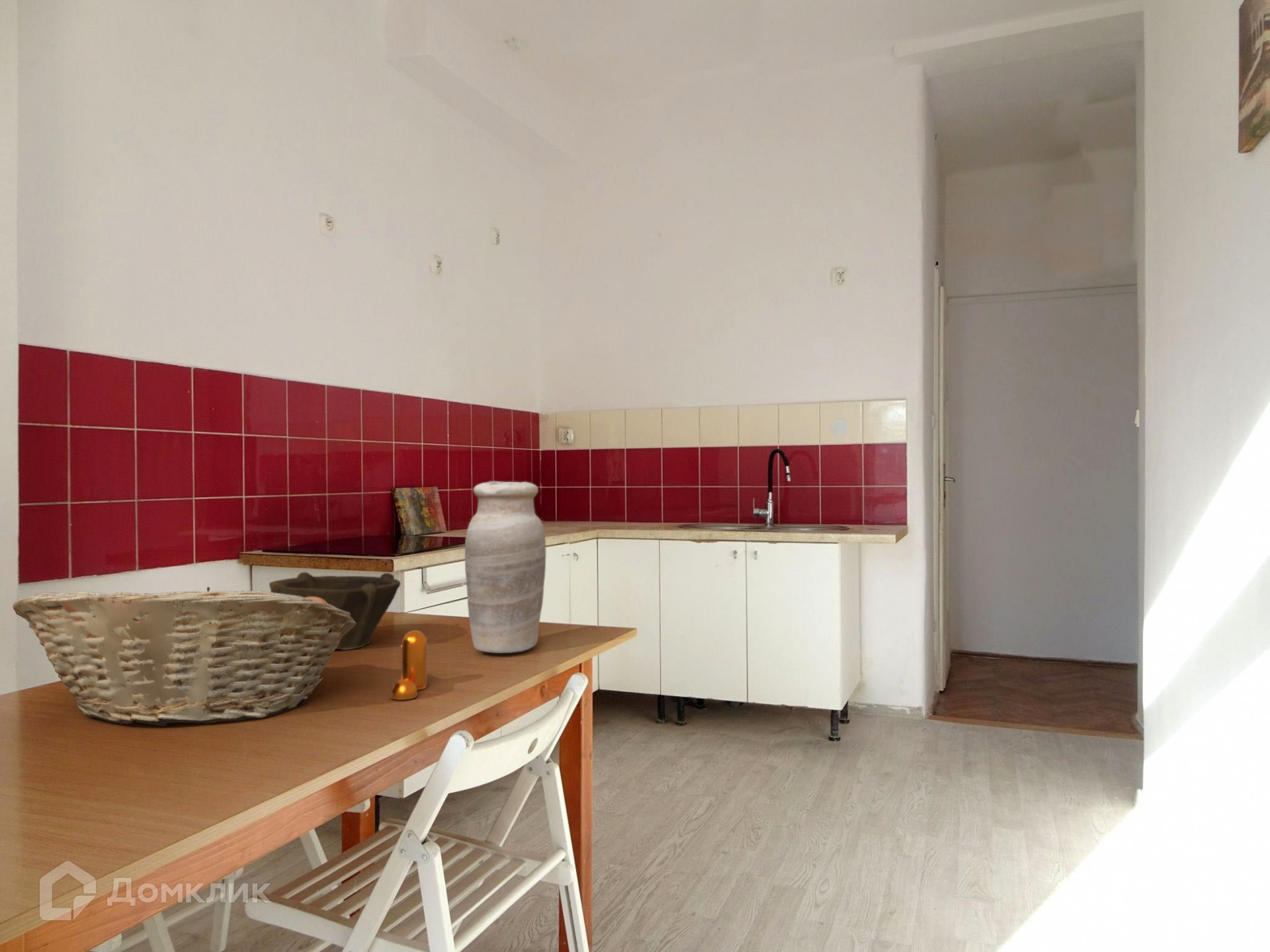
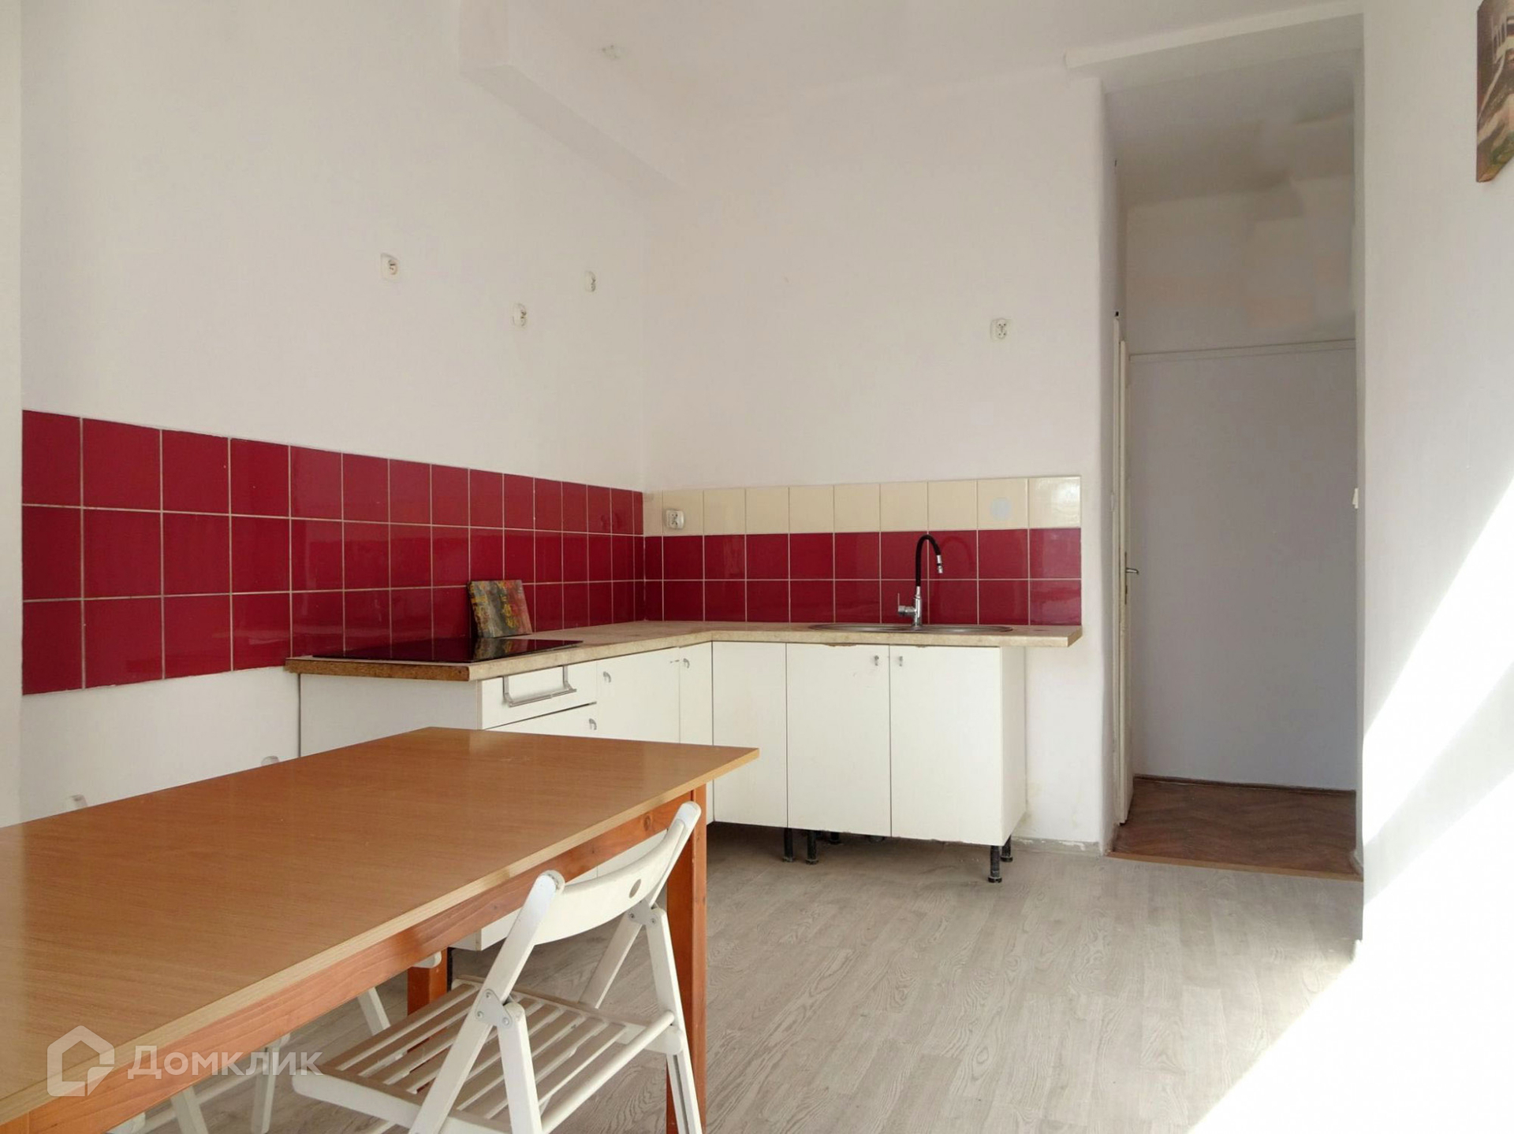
- bowl [269,572,402,651]
- pepper shaker [390,629,428,701]
- fruit basket [12,586,356,727]
- vase [464,481,547,654]
